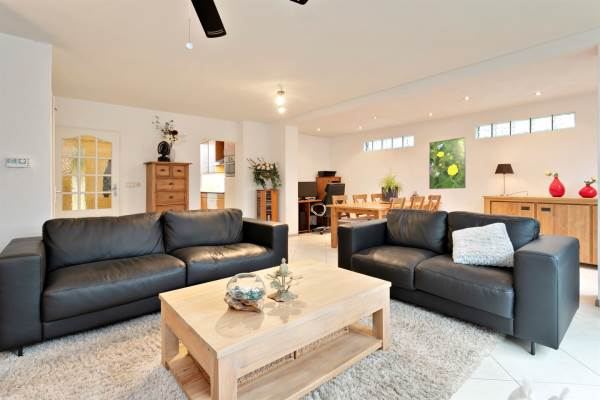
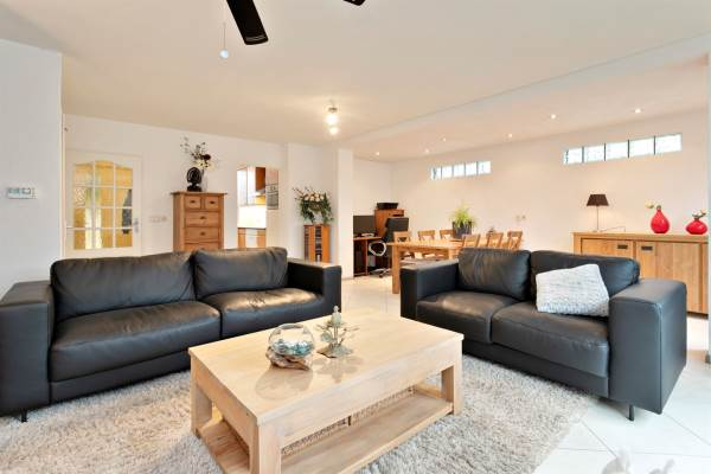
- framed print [428,136,467,190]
